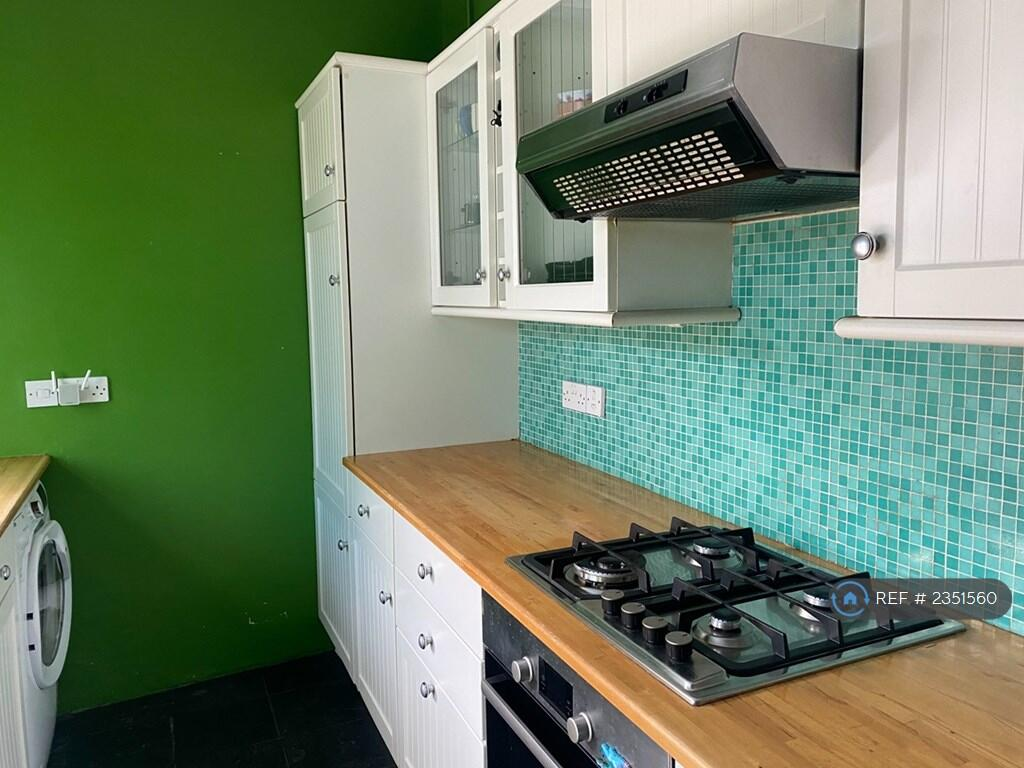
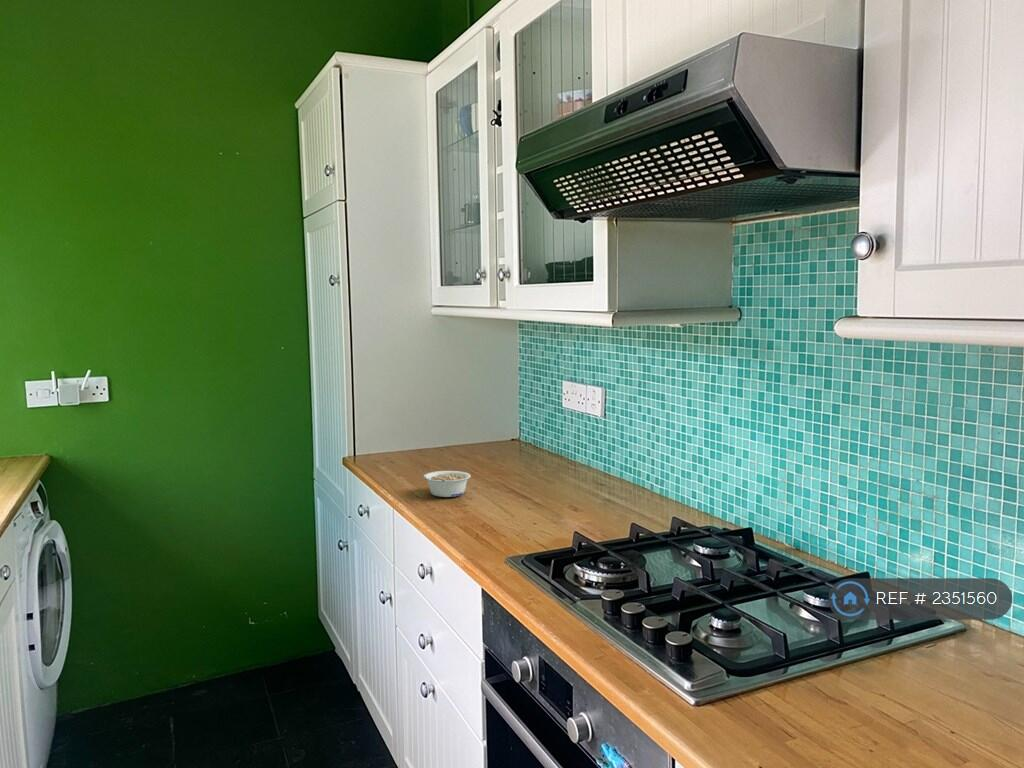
+ legume [423,470,472,498]
